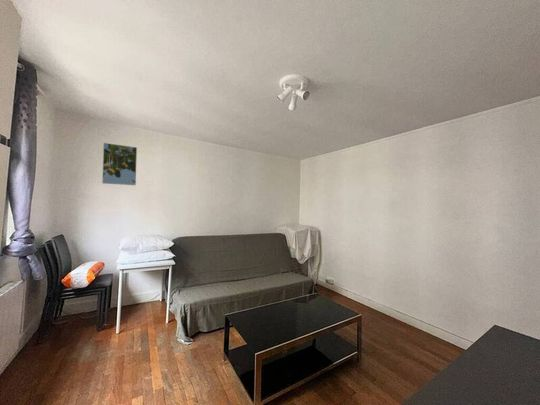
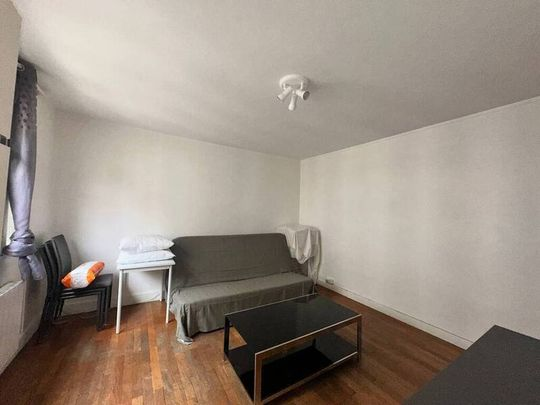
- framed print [101,142,138,186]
